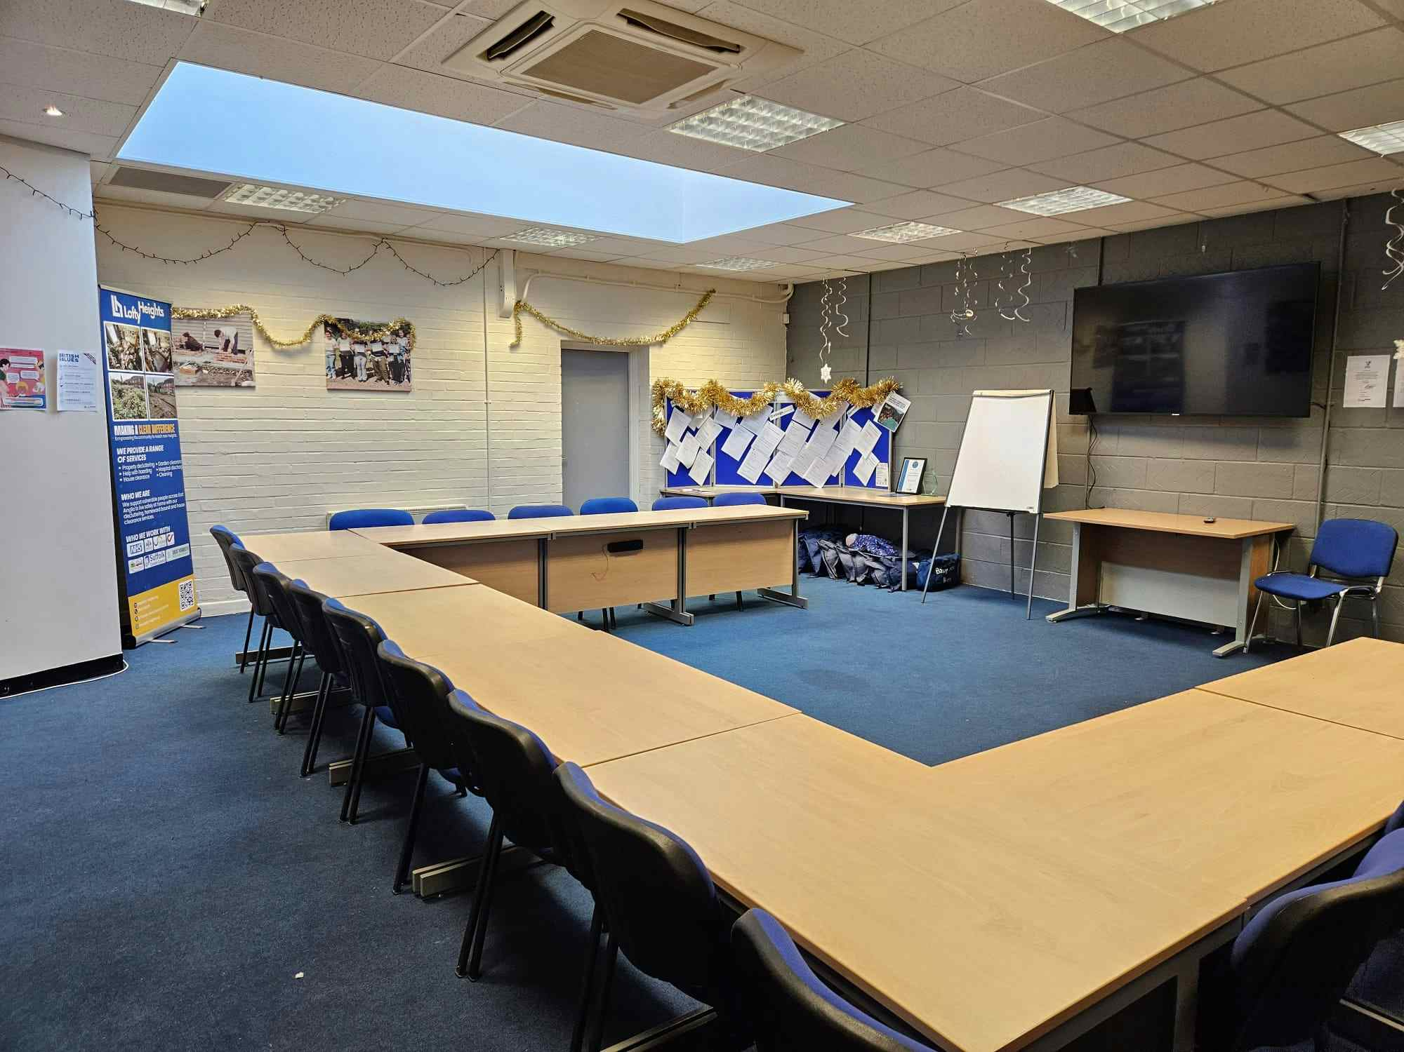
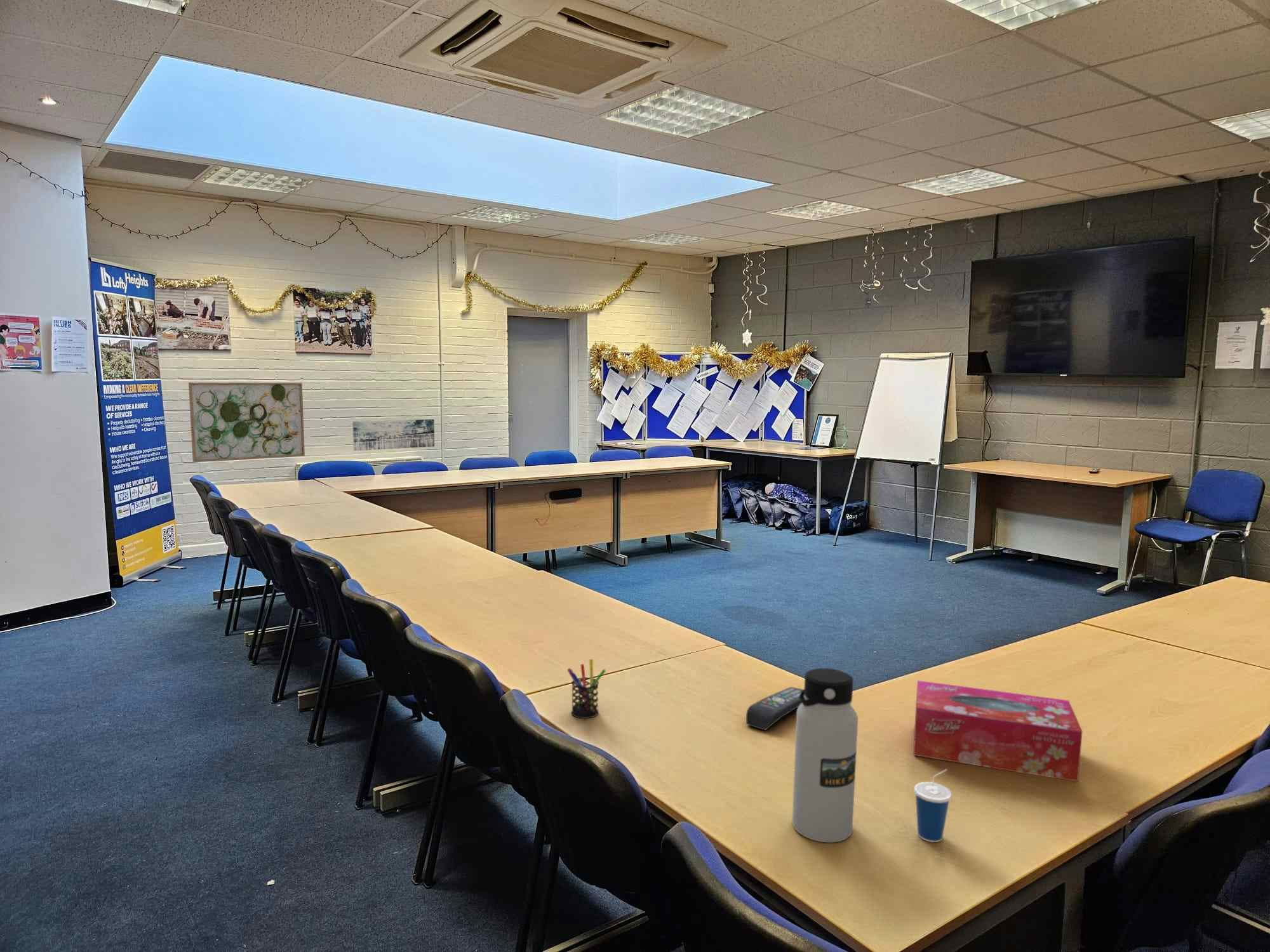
+ water bottle [792,668,859,843]
+ wall art [188,382,305,463]
+ wall art [352,419,435,451]
+ cup [913,769,952,843]
+ pen holder [566,659,606,719]
+ remote control [745,686,803,731]
+ tissue box [913,680,1083,782]
